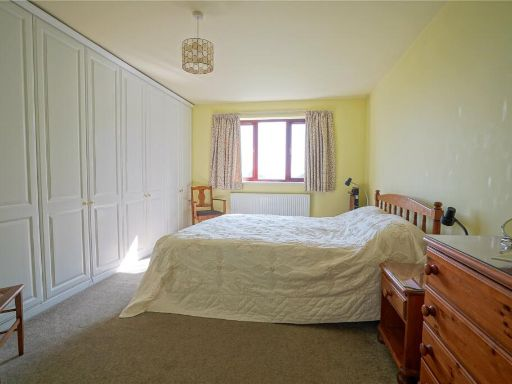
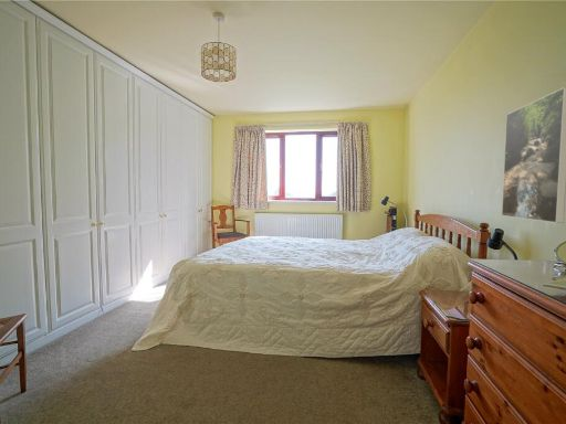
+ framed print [501,86,566,224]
